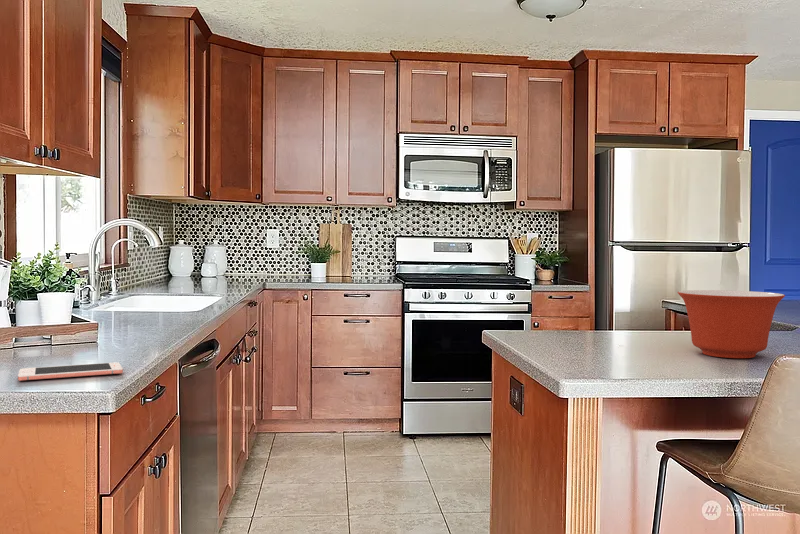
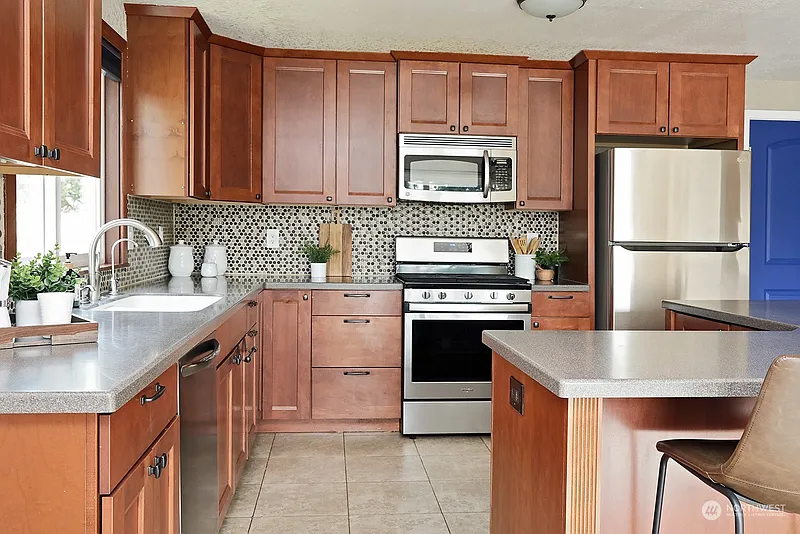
- mixing bowl [677,289,786,359]
- cell phone [17,361,124,382]
